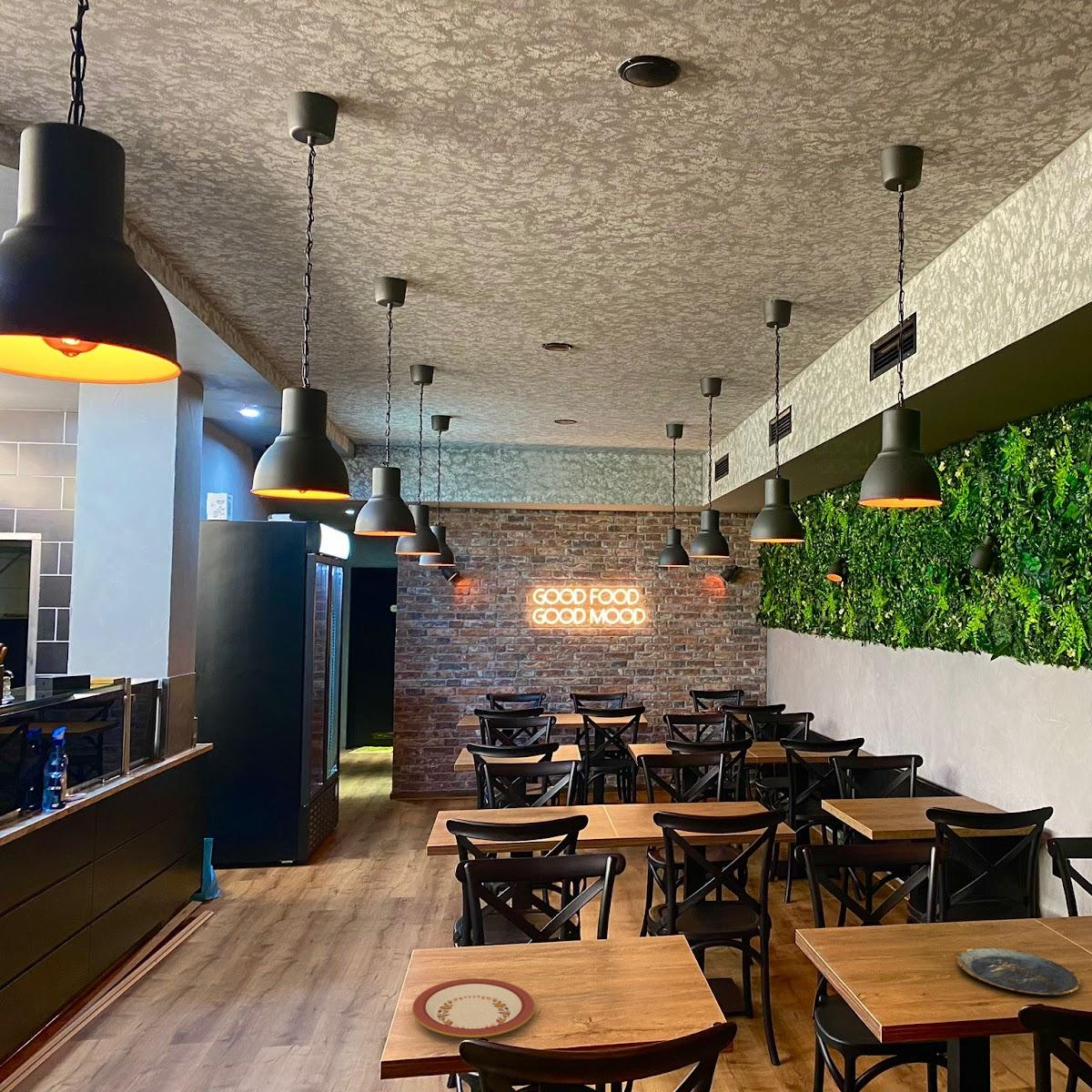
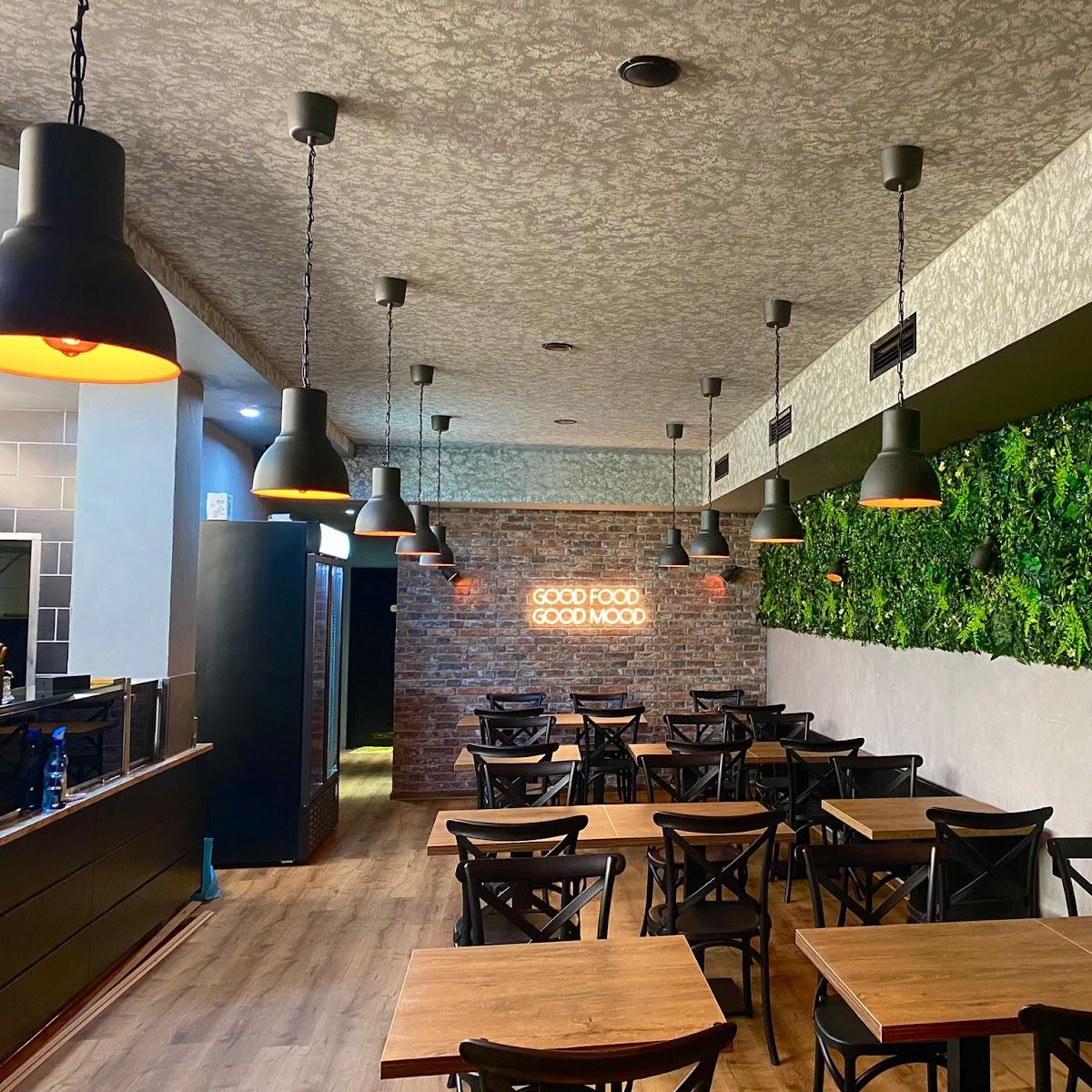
- plate [411,977,536,1038]
- plate [955,946,1082,996]
